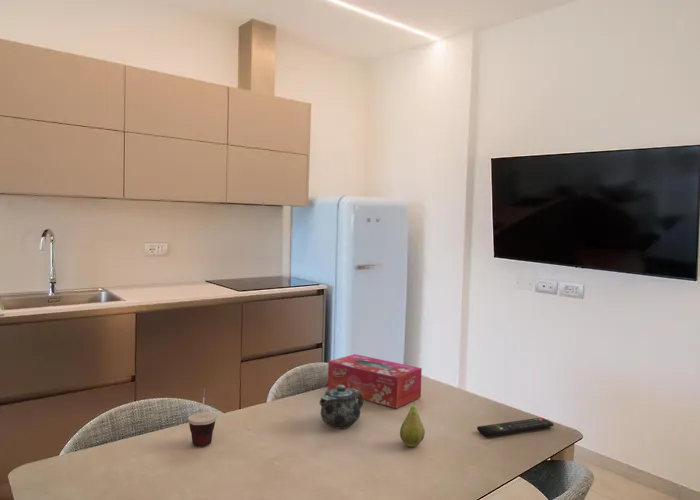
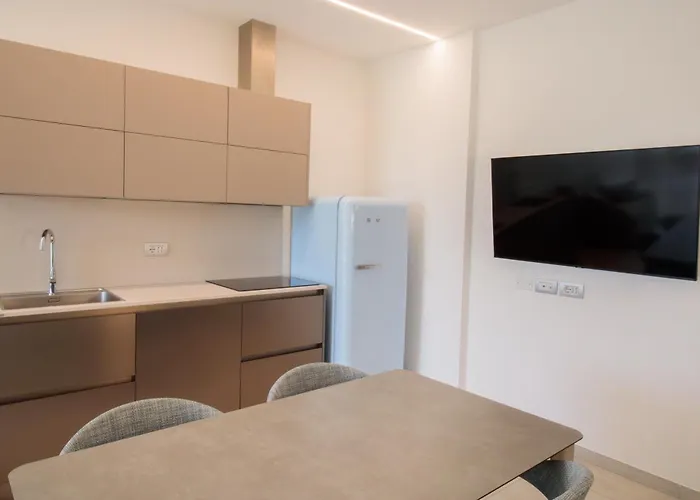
- cup [187,386,217,447]
- tissue box [327,353,423,409]
- chinaware [318,385,364,430]
- remote control [476,417,555,437]
- fruit [399,399,426,448]
